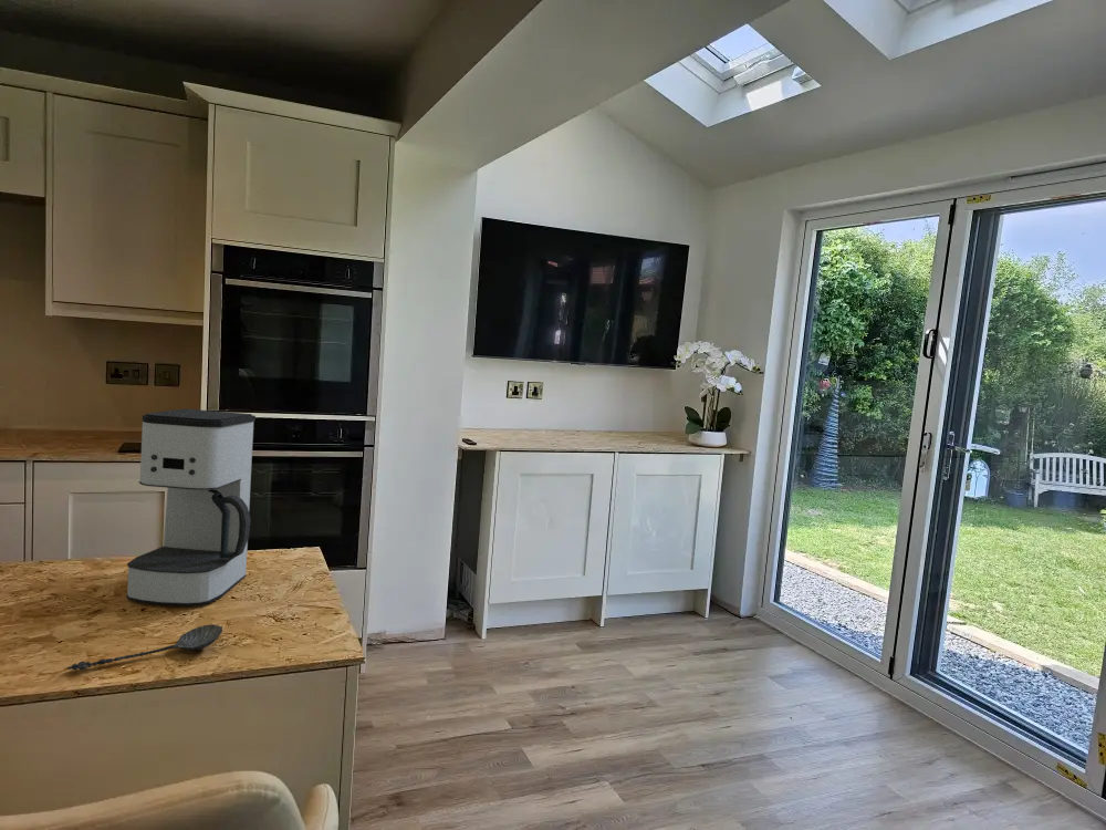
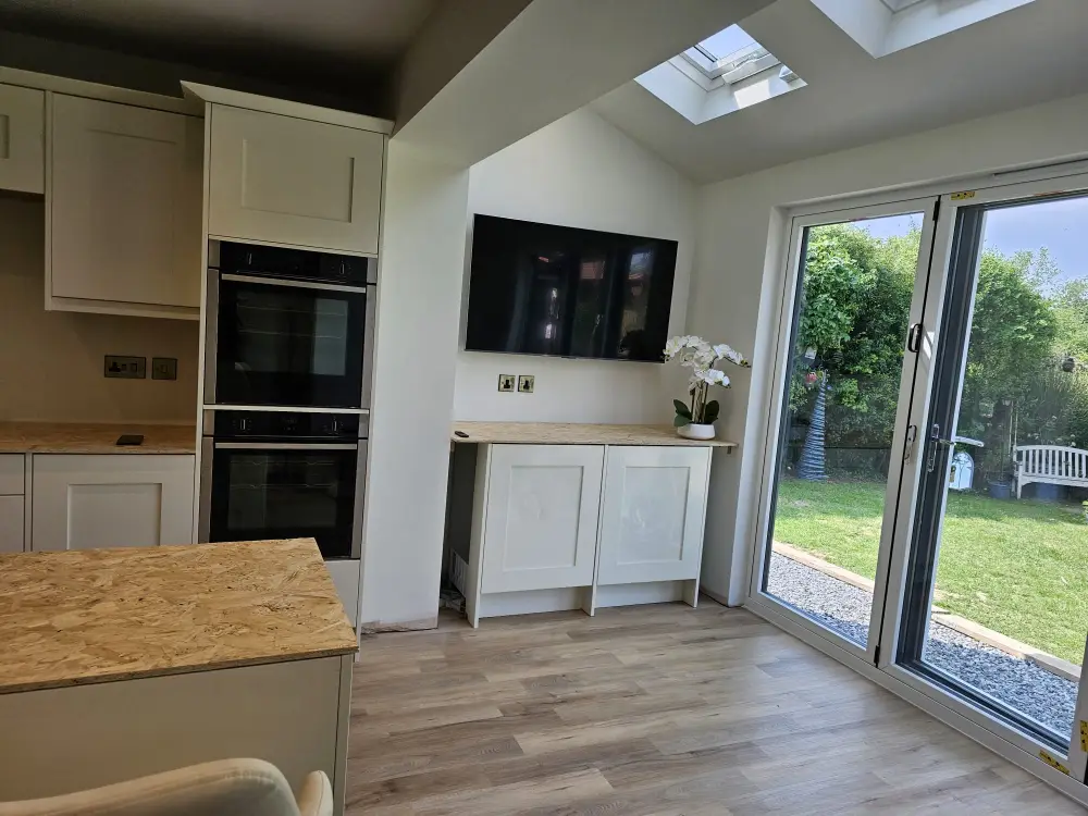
- spoon [66,623,223,672]
- coffee maker [125,407,257,608]
